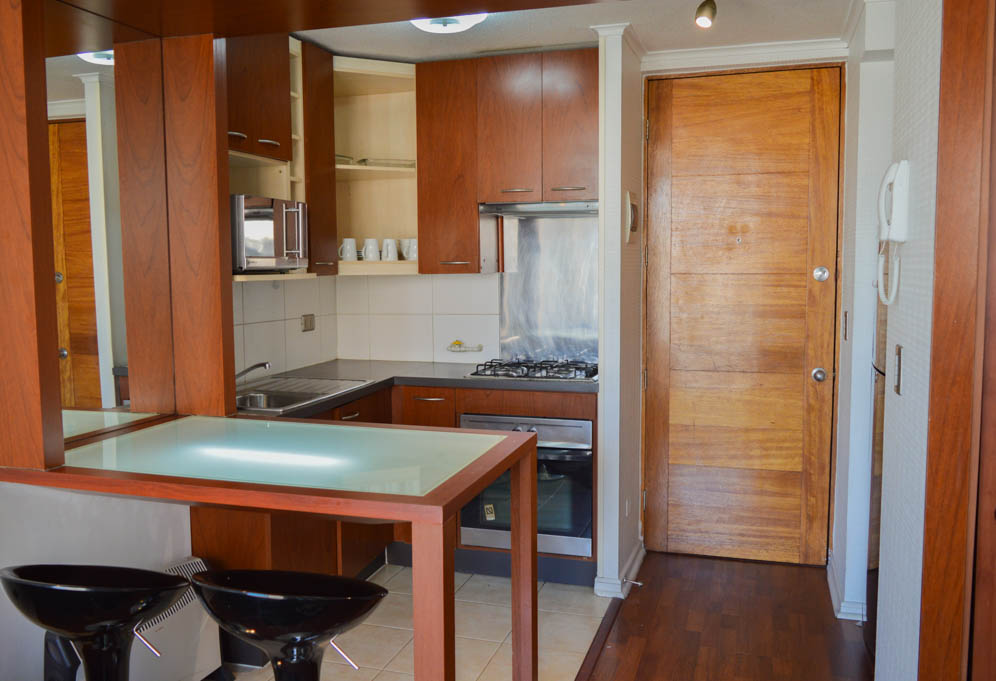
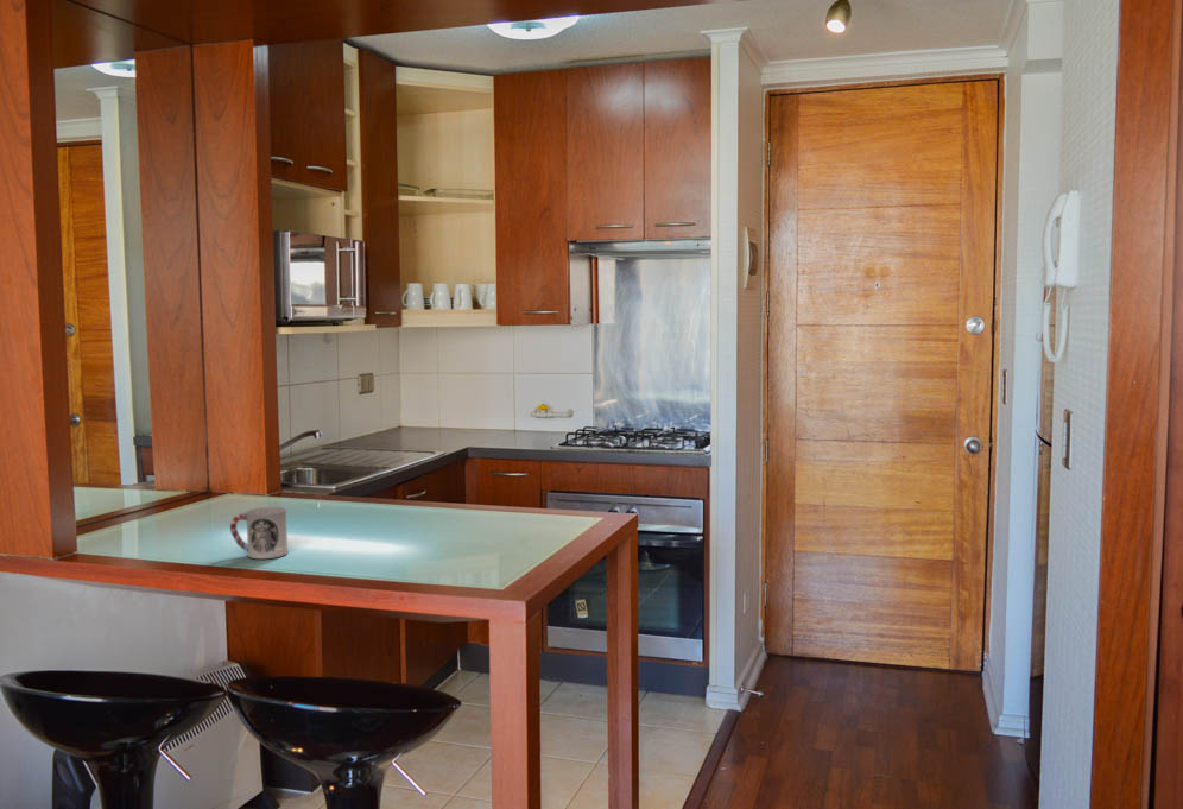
+ cup [229,506,289,560]
